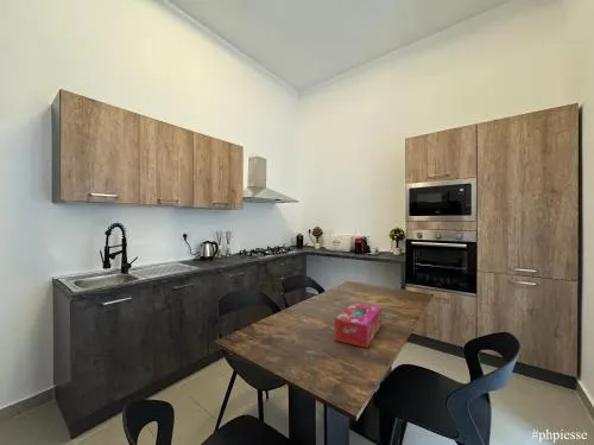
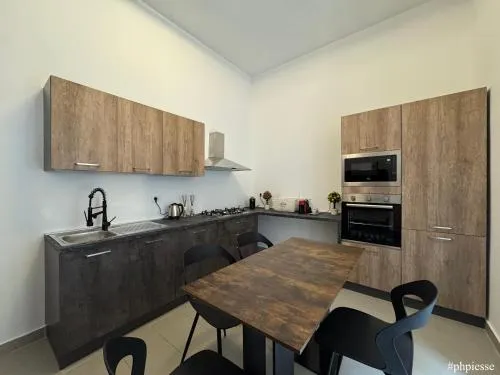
- tissue box [334,301,383,349]
